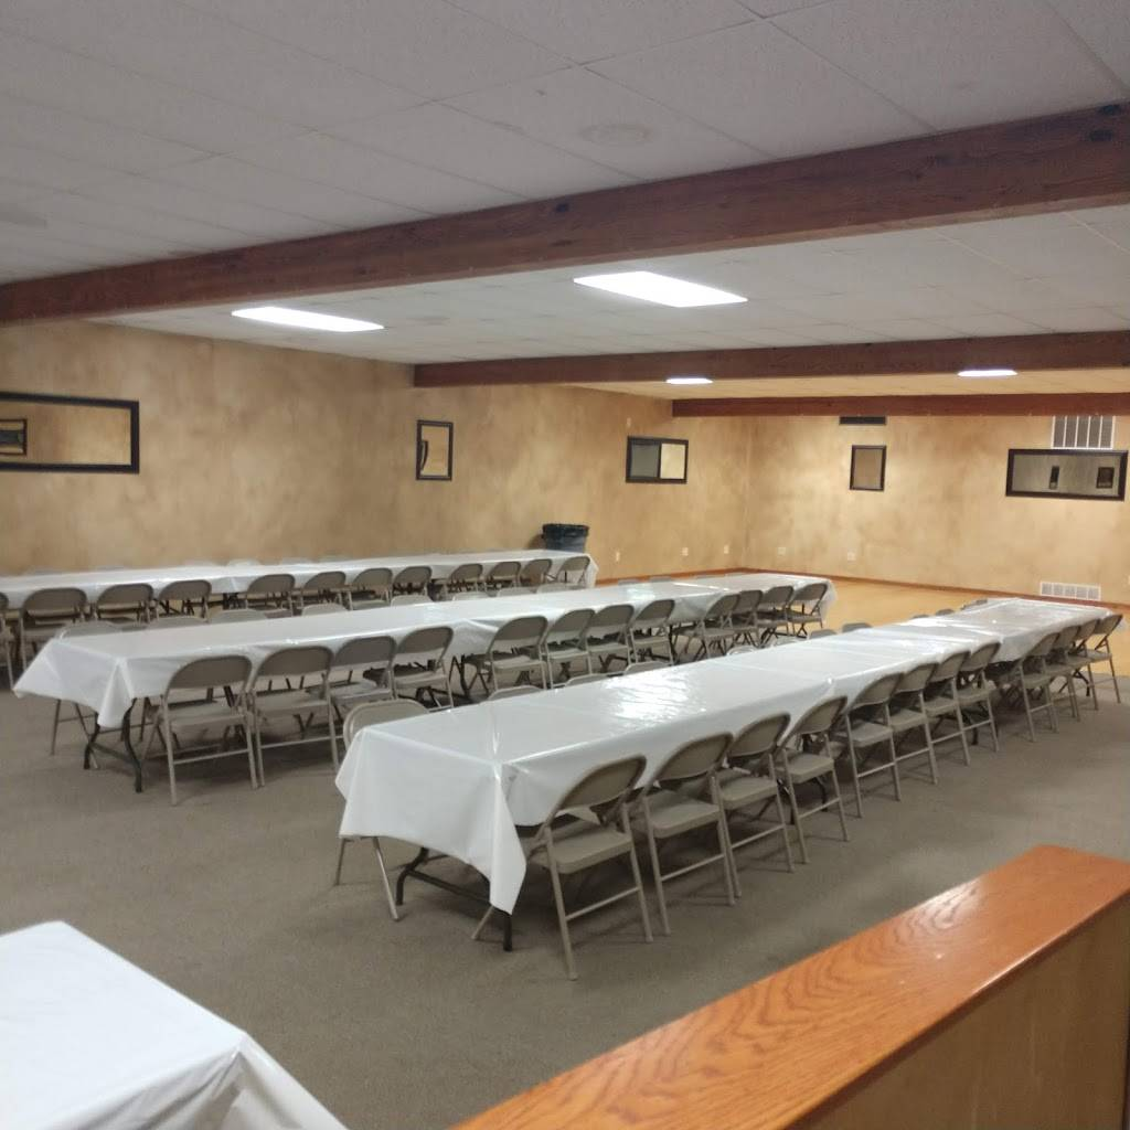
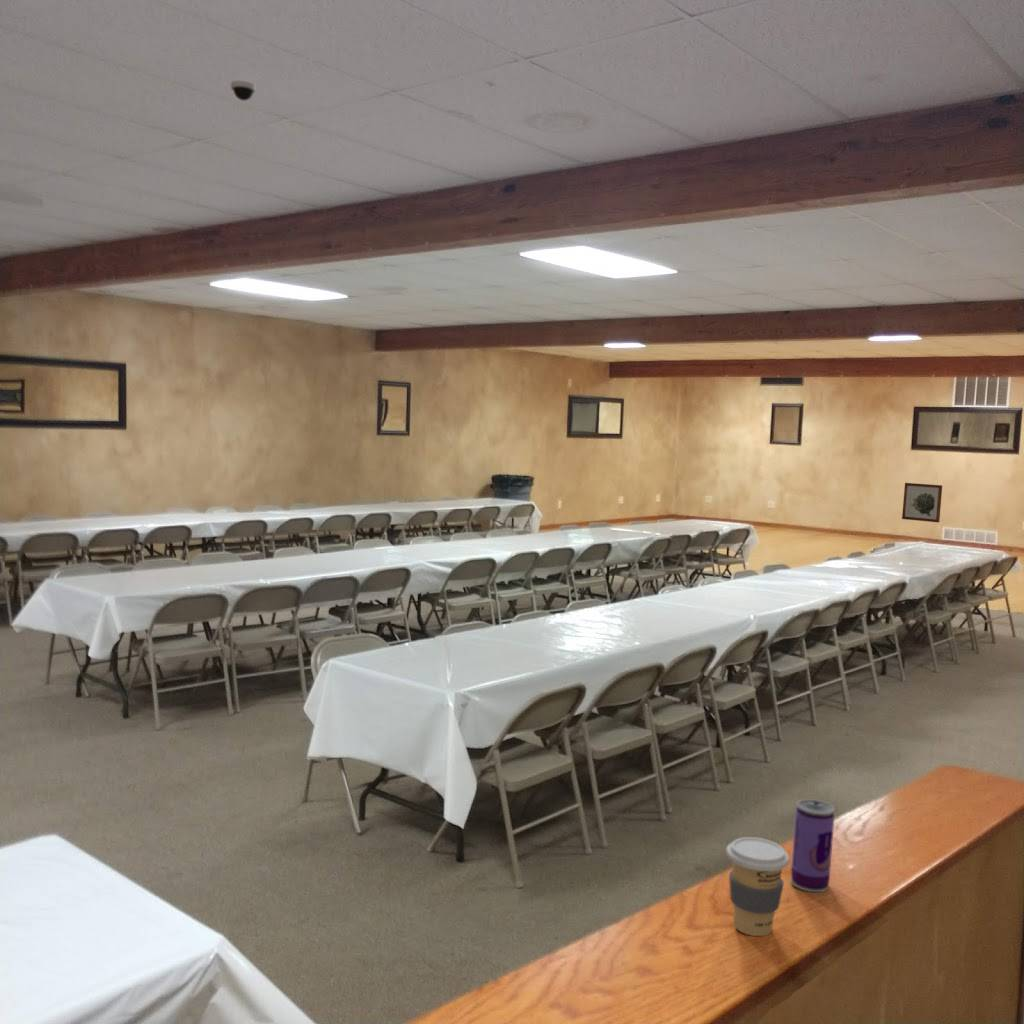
+ dome security camera [230,80,257,101]
+ beverage can [790,798,836,893]
+ coffee cup [726,836,790,937]
+ wall art [901,482,943,523]
